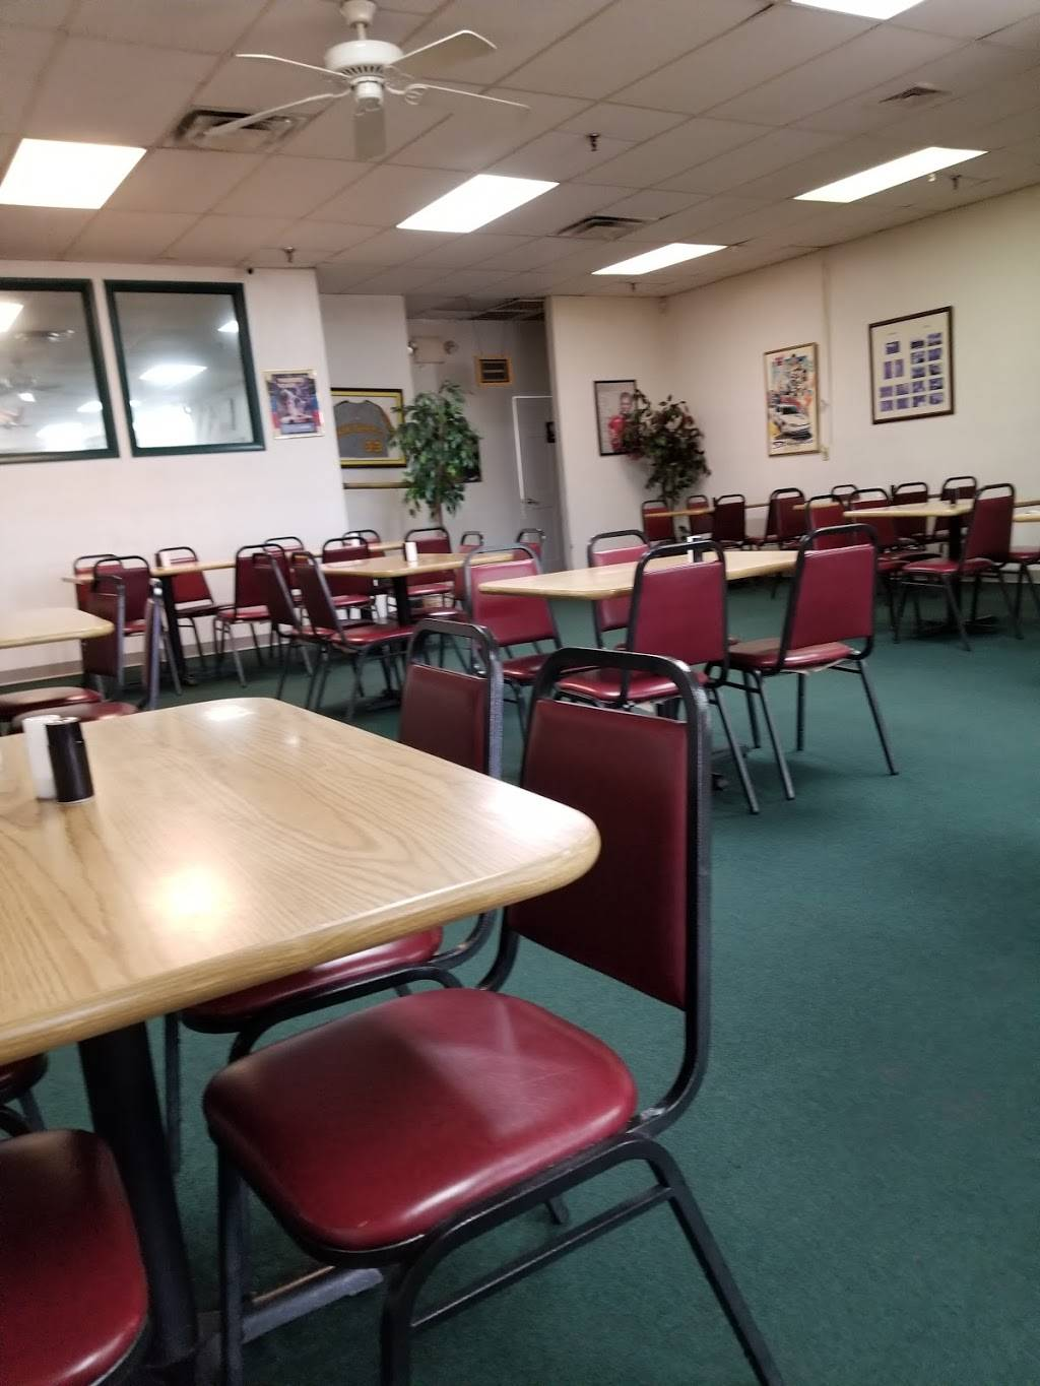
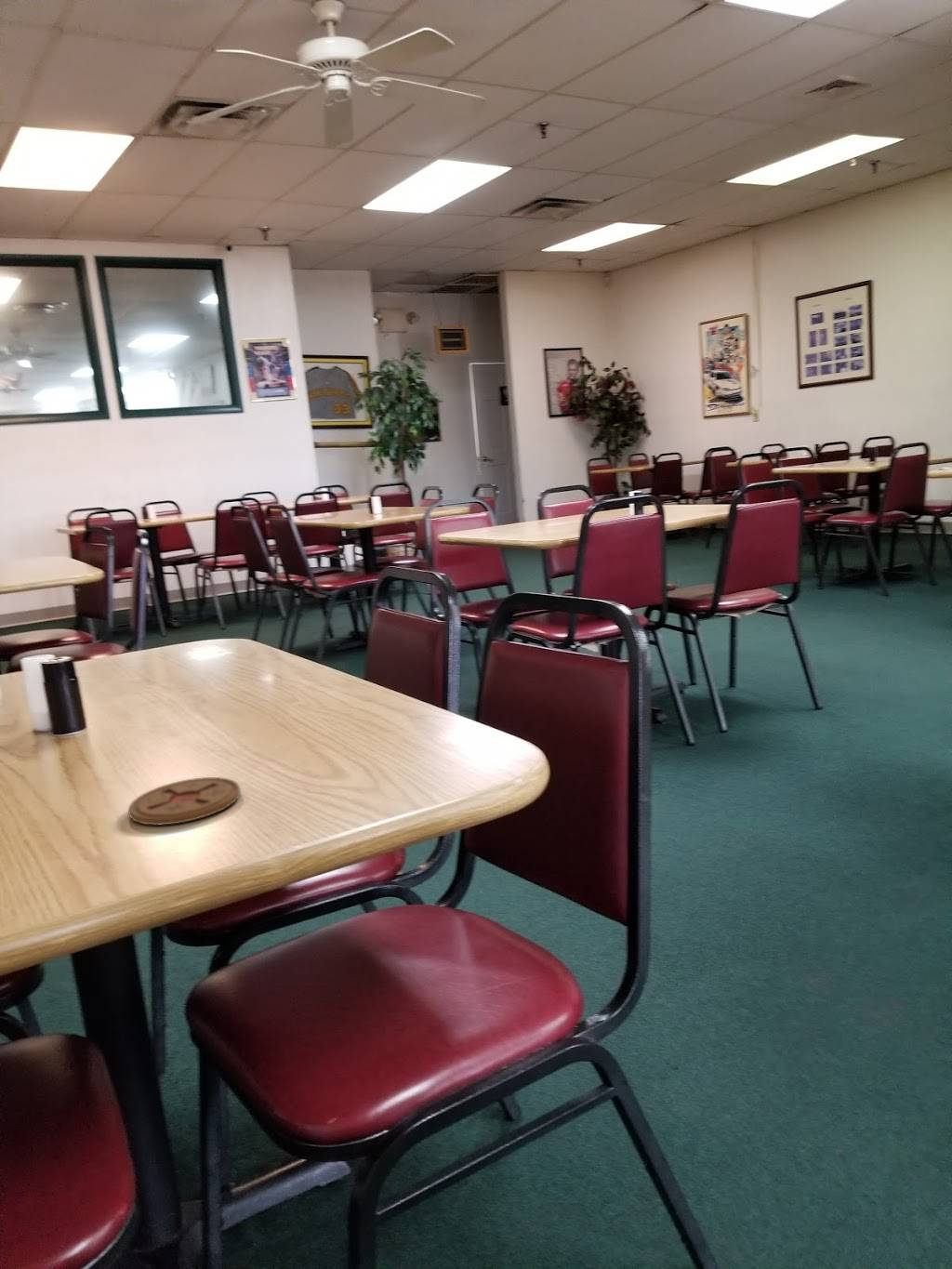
+ coaster [127,776,242,826]
